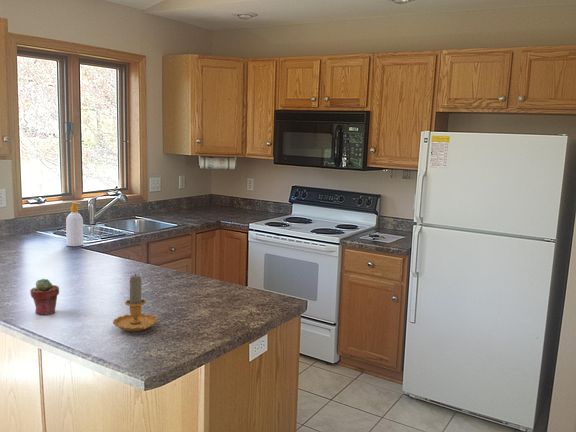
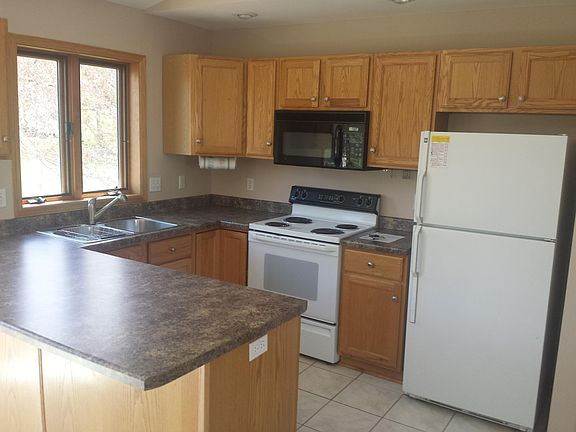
- potted succulent [29,278,60,315]
- soap bottle [65,201,84,247]
- candle [112,272,159,332]
